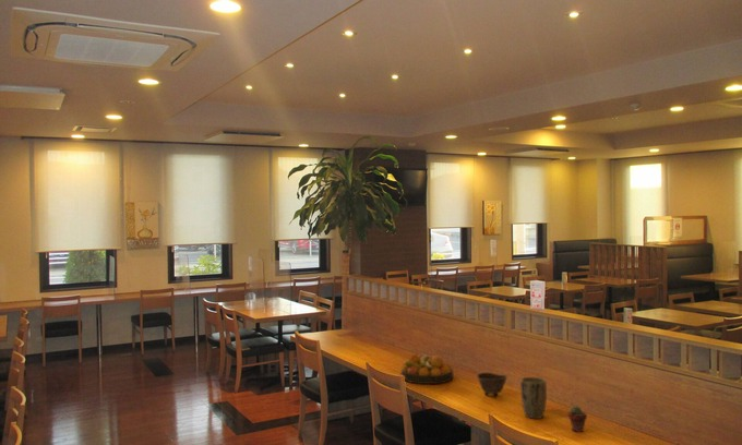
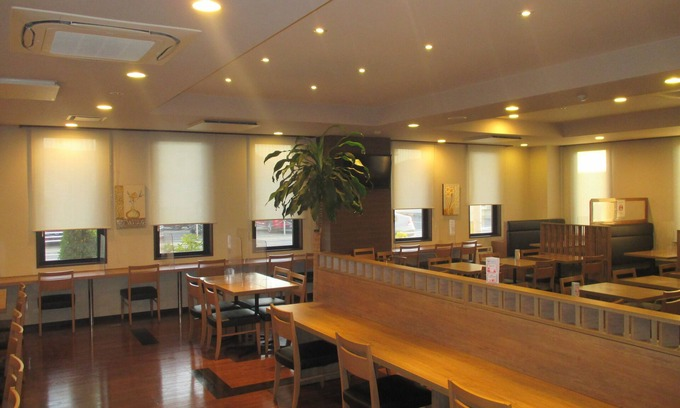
- potted succulent [567,405,588,433]
- bowl [476,372,508,397]
- plant pot [519,376,548,420]
- fruit bowl [400,353,454,385]
